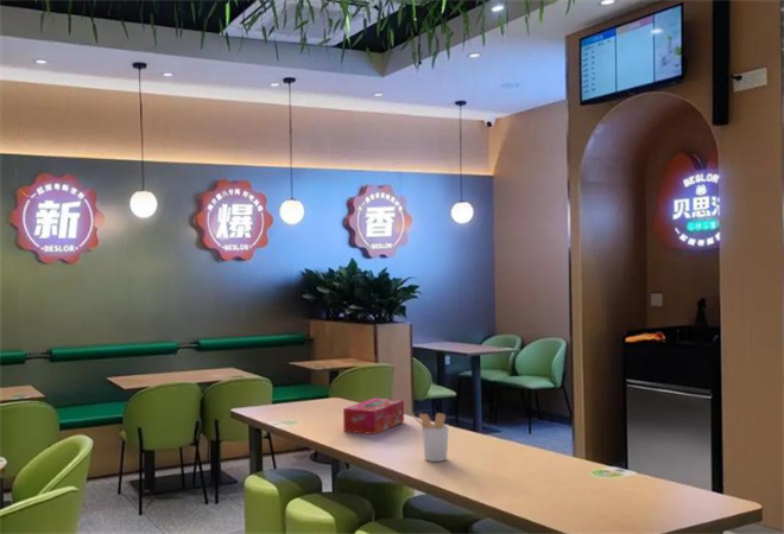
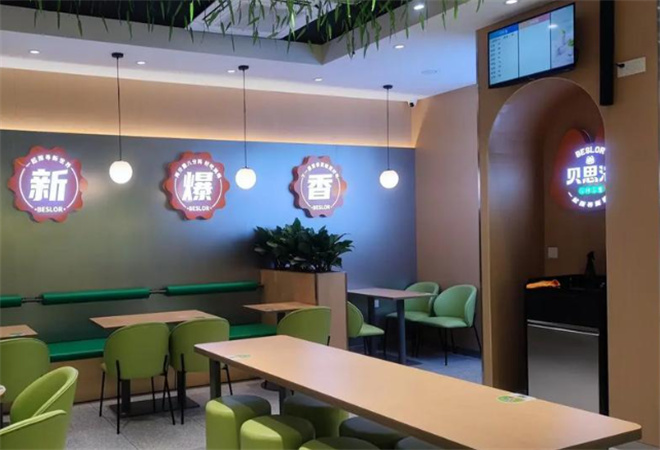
- utensil holder [410,412,450,463]
- tissue box [342,396,405,436]
